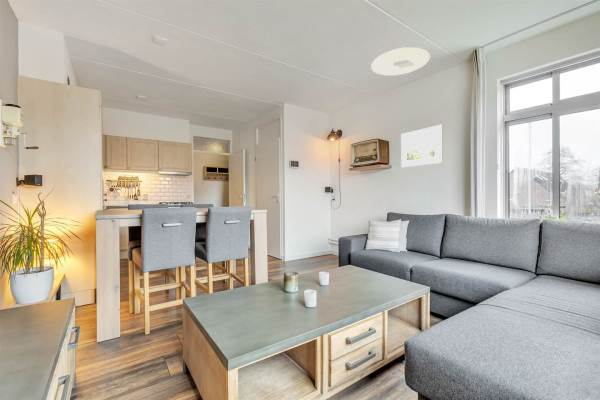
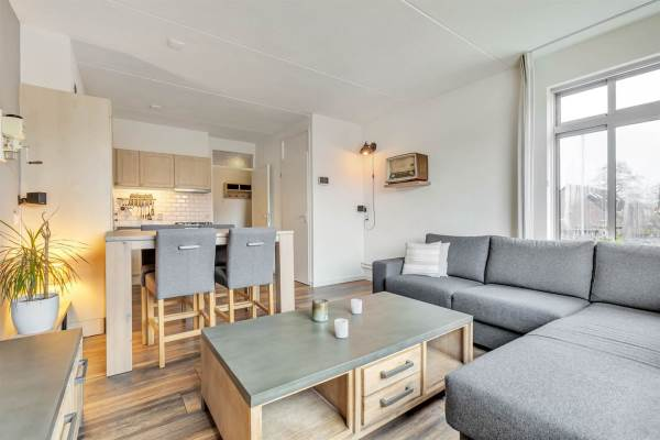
- ceiling light [370,46,431,77]
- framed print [400,124,444,168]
